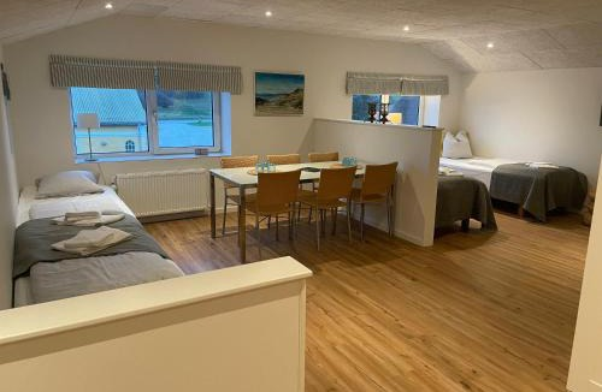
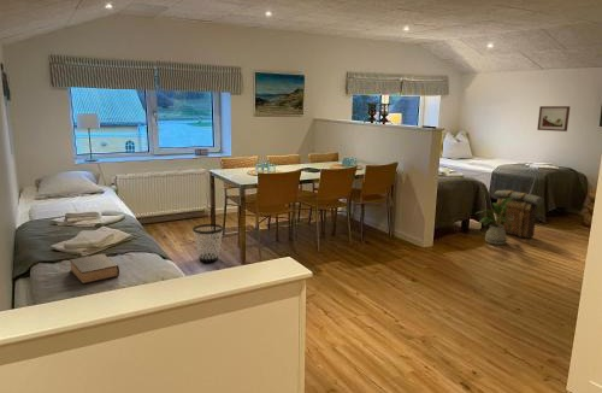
+ book [69,253,120,286]
+ wall art [536,105,571,133]
+ wastebasket [191,223,224,264]
+ house plant [476,198,515,246]
+ backpack [492,188,545,239]
